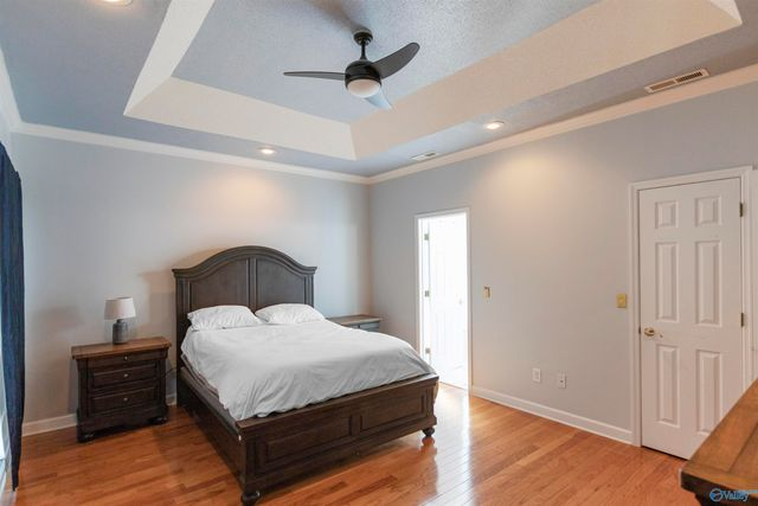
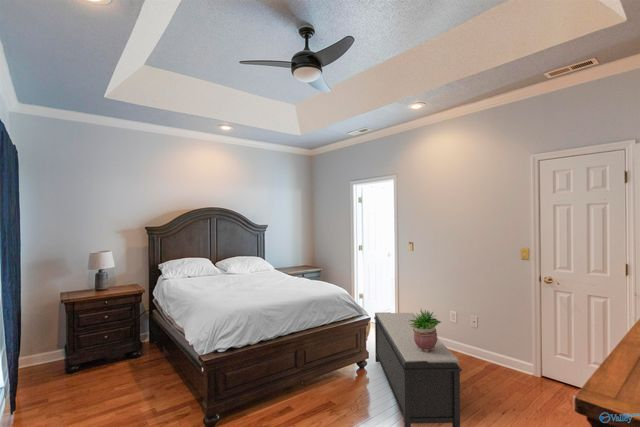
+ potted plant [408,308,442,352]
+ bench [373,311,463,427]
